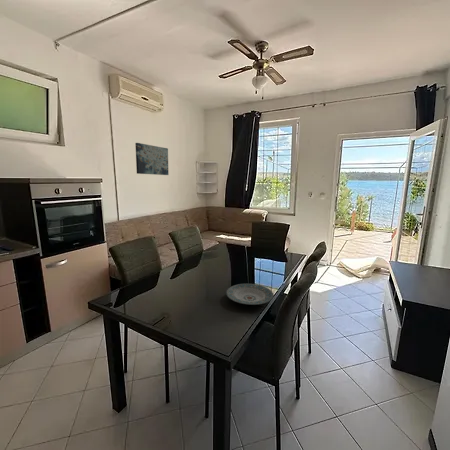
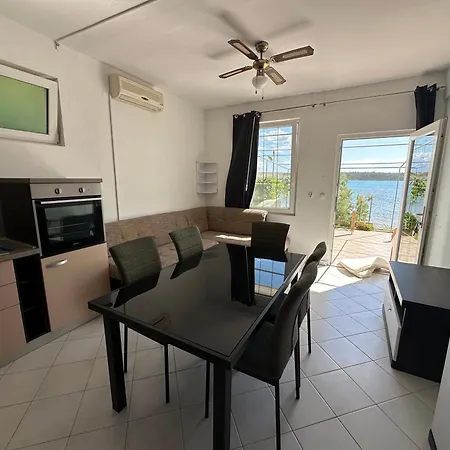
- plate [225,283,275,306]
- wall art [134,142,170,176]
